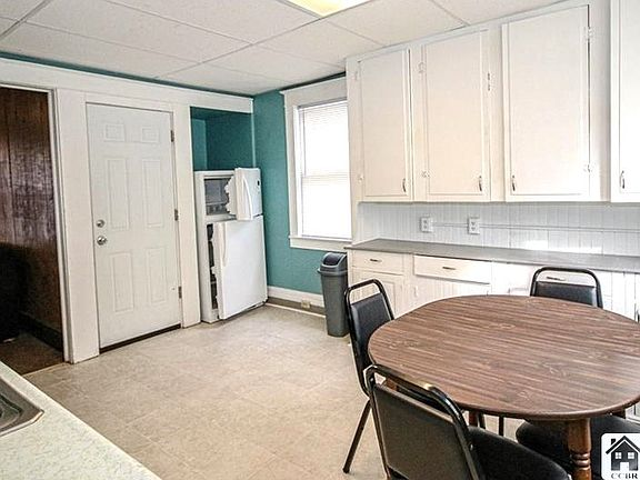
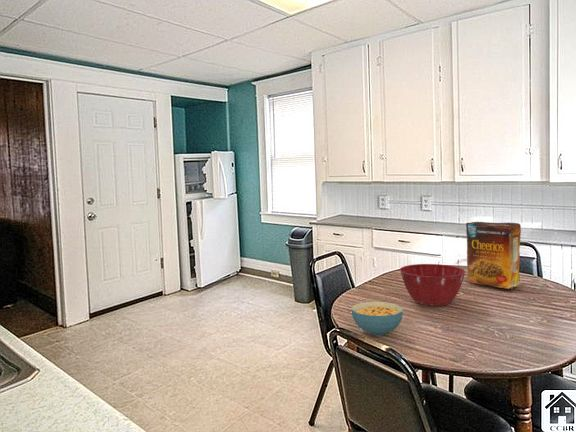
+ mixing bowl [399,263,467,307]
+ cereal box [465,221,524,290]
+ cereal bowl [350,301,404,337]
